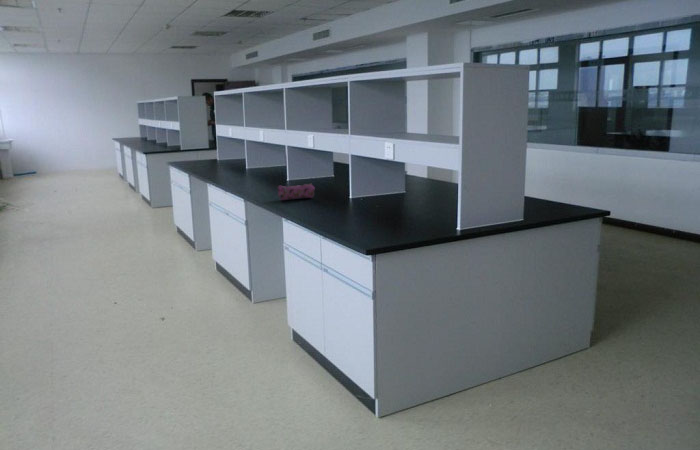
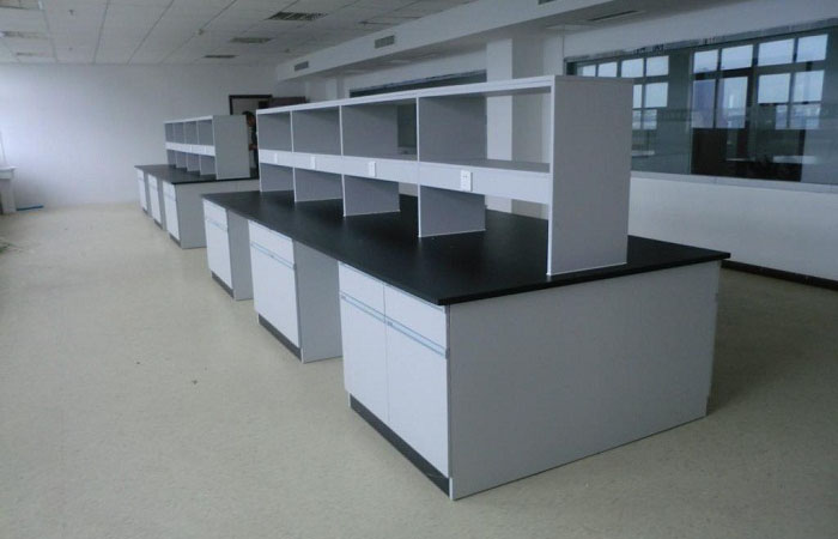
- pencil case [277,182,316,201]
